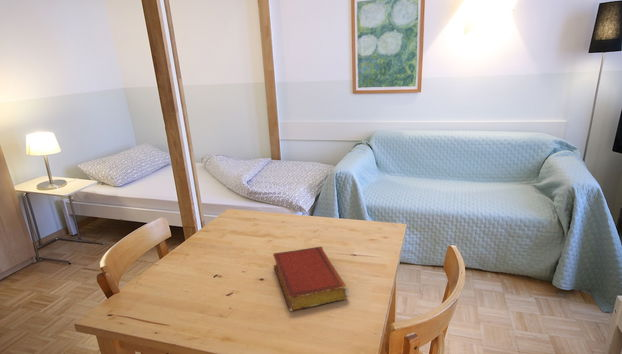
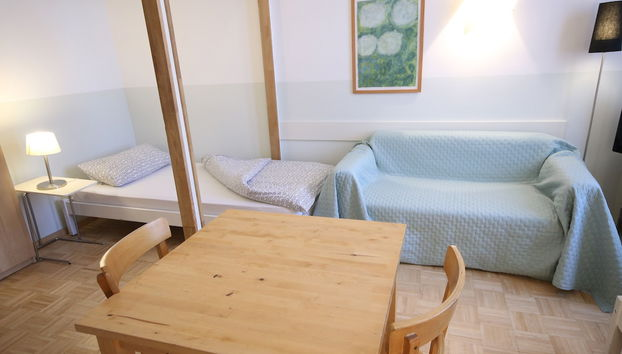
- book [272,245,349,312]
